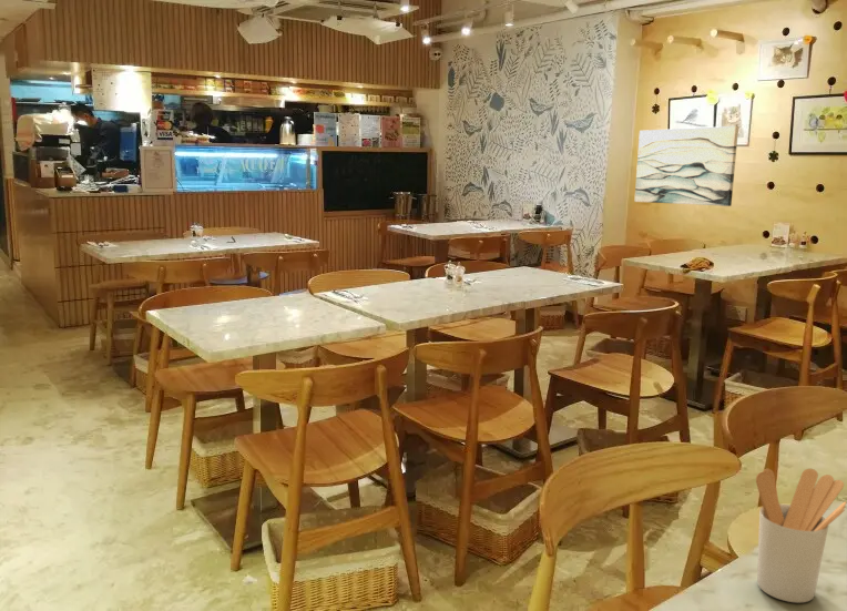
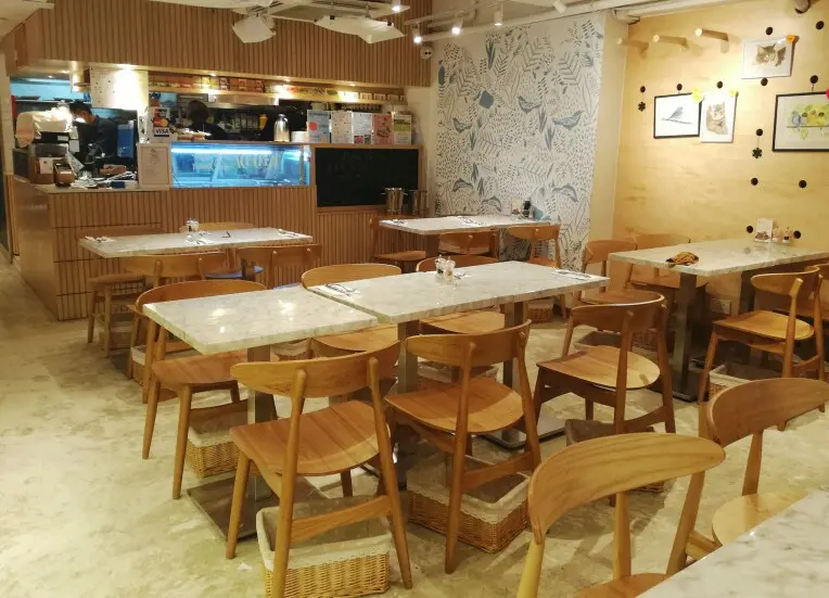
- utensil holder [755,468,847,604]
- wall art [633,125,739,207]
